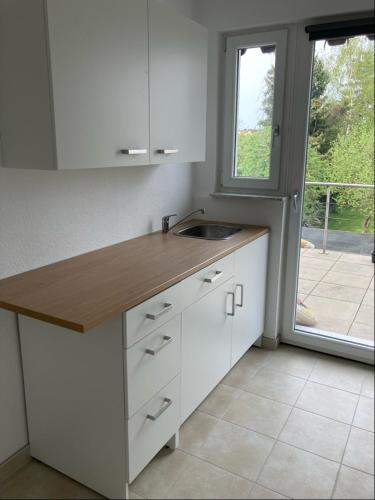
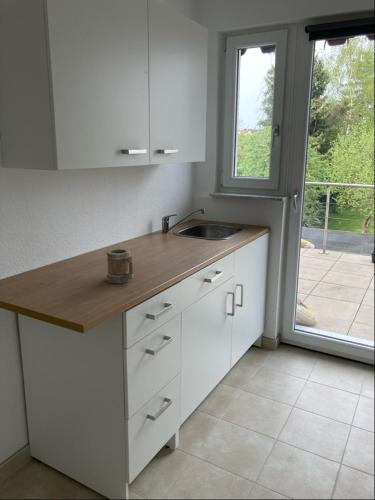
+ mug [106,248,135,284]
